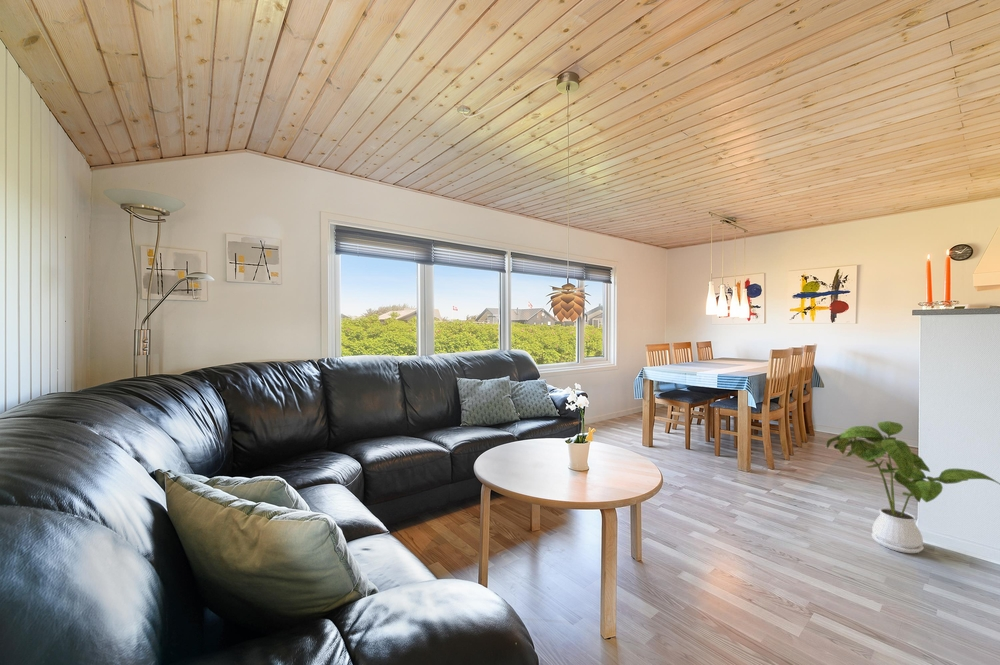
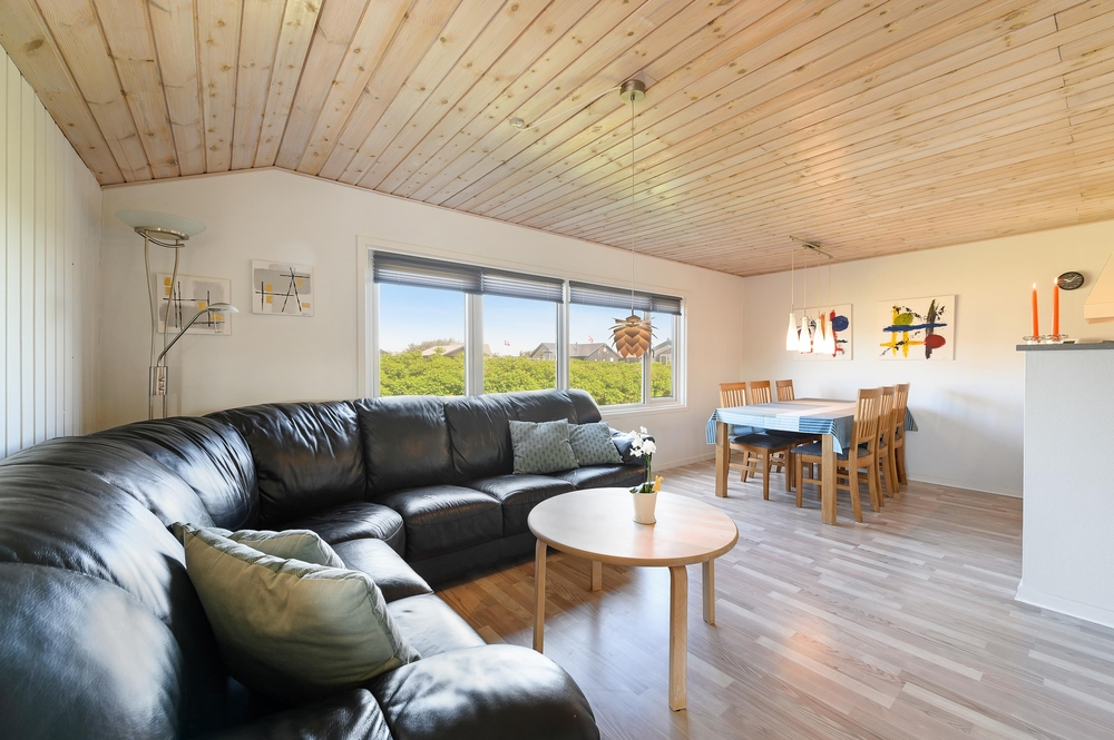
- house plant [826,420,1000,554]
